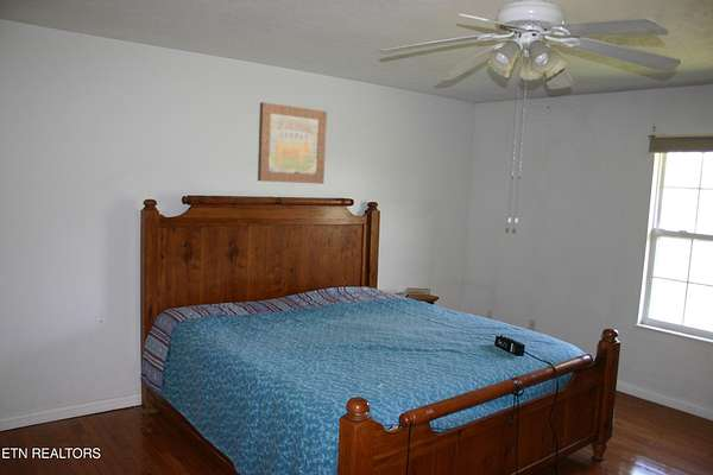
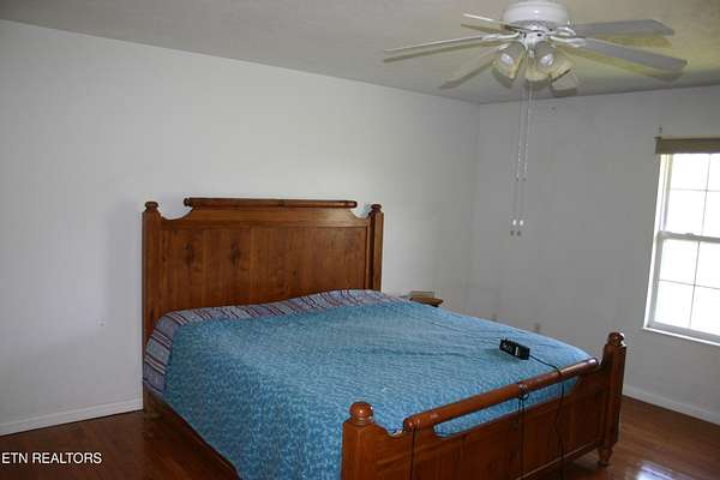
- wall art [257,101,328,185]
